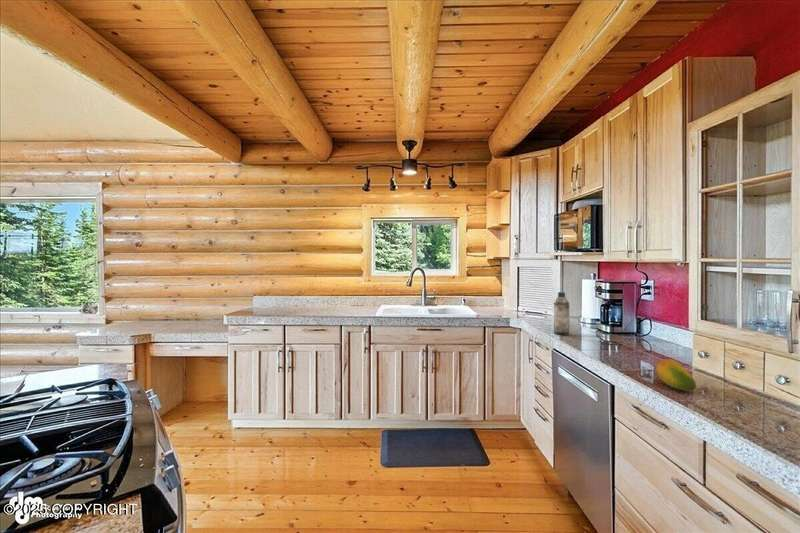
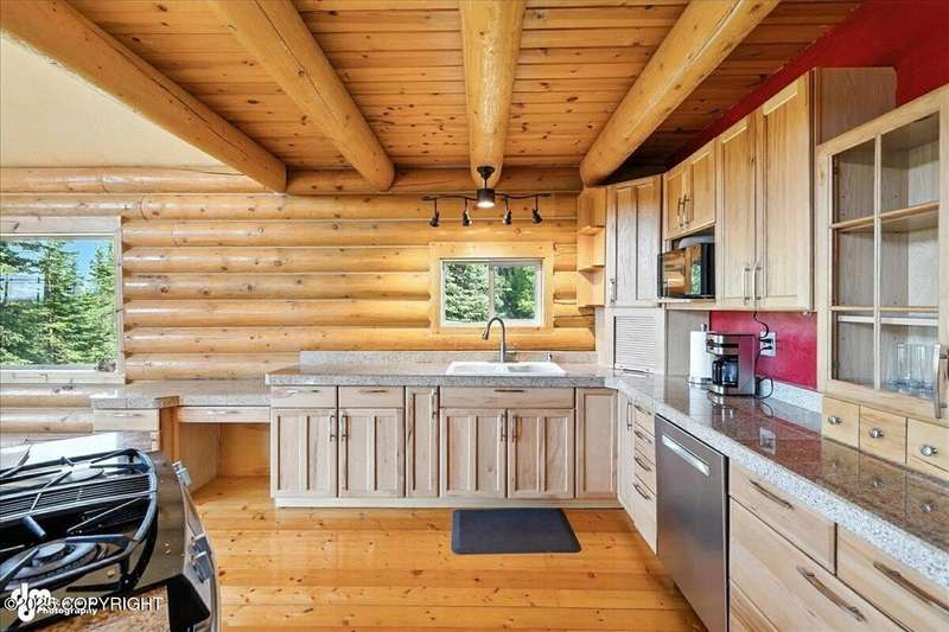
- fruit [655,358,697,392]
- water bottle [553,291,571,336]
